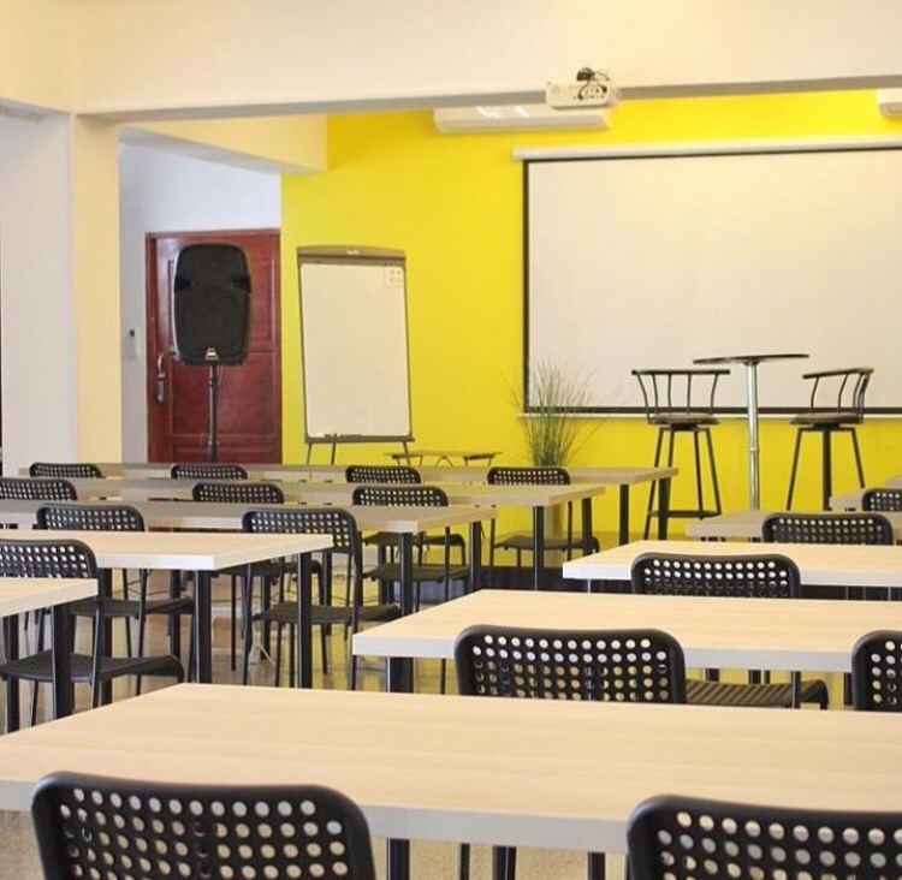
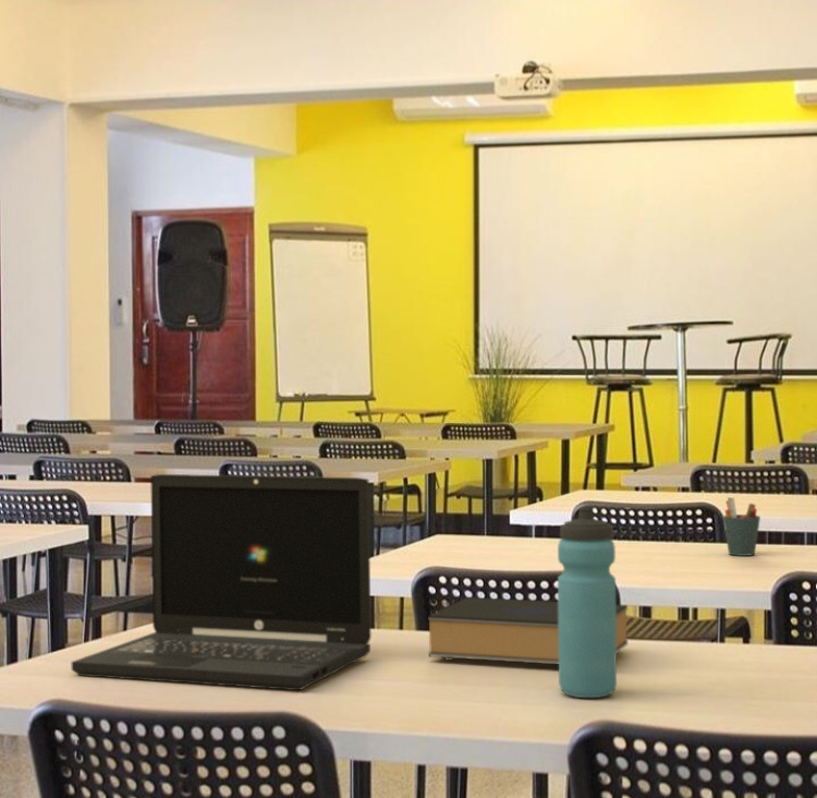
+ pen holder [722,496,761,557]
+ water bottle [557,506,618,699]
+ book [427,596,629,665]
+ laptop [71,473,373,691]
